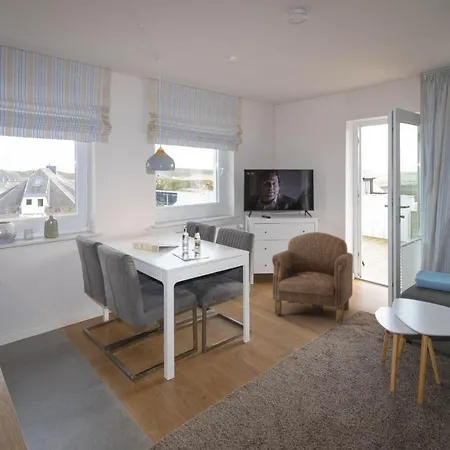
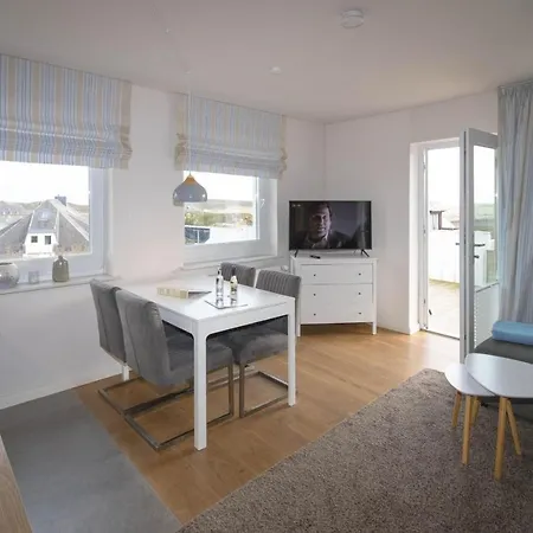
- armchair [271,231,354,324]
